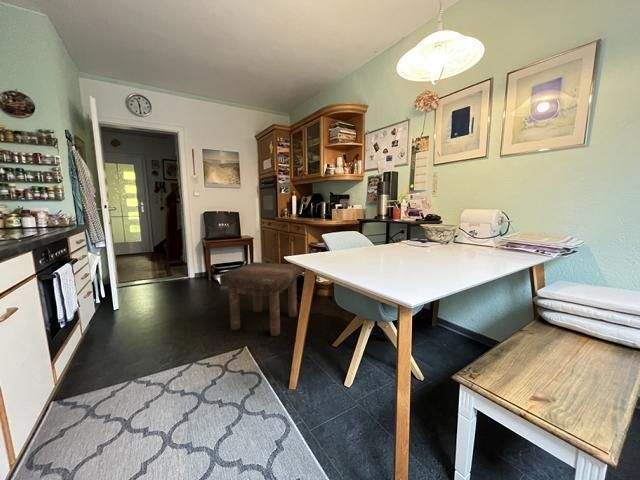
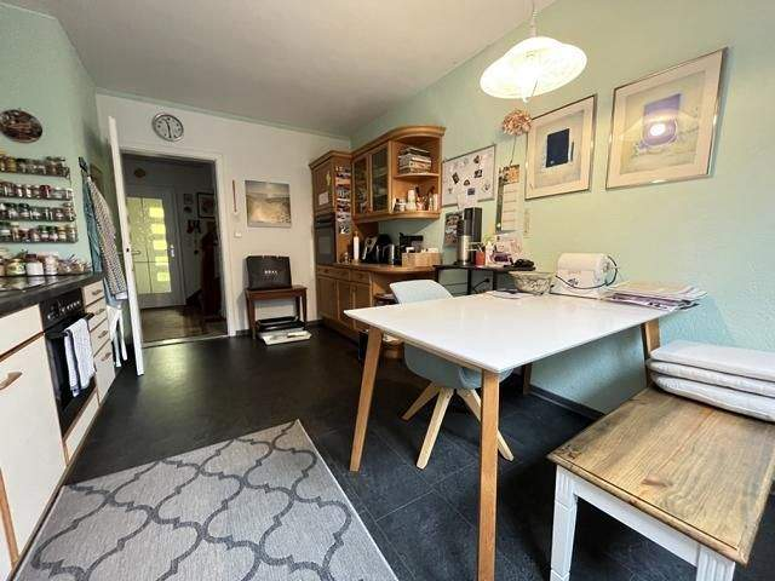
- stool [219,261,303,337]
